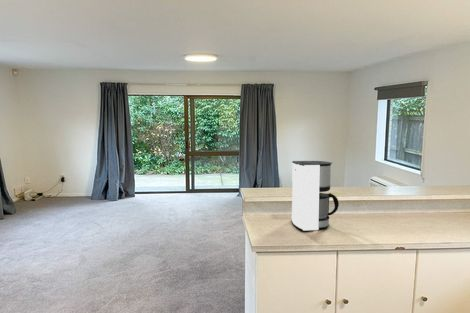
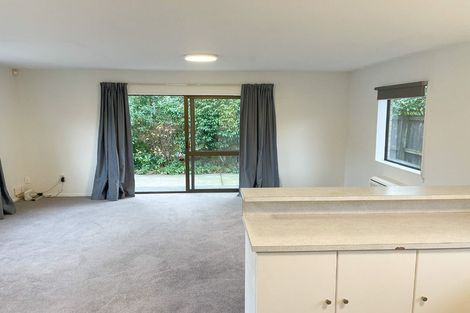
- coffee maker [290,160,340,232]
